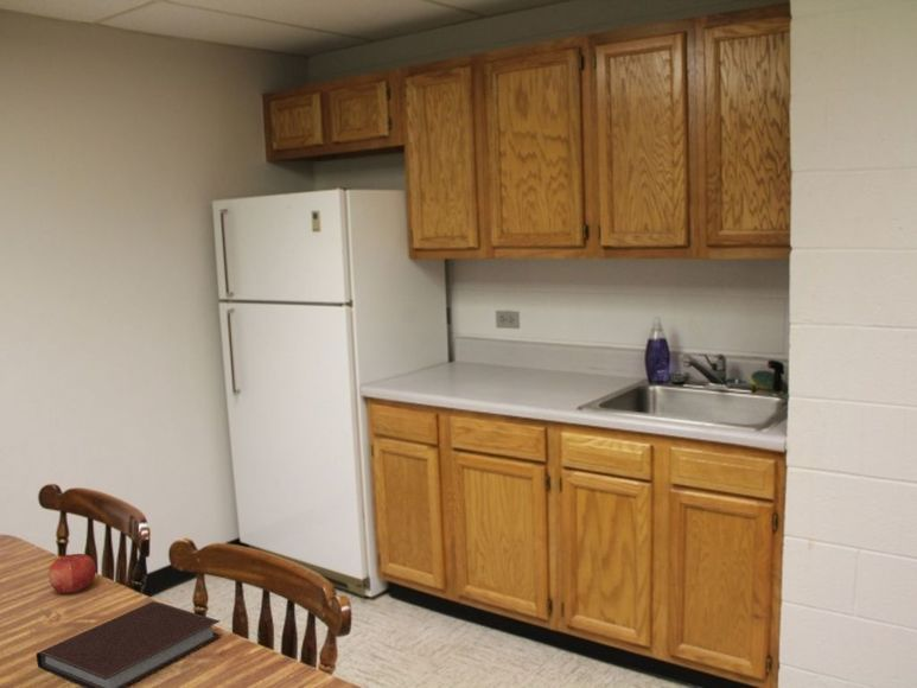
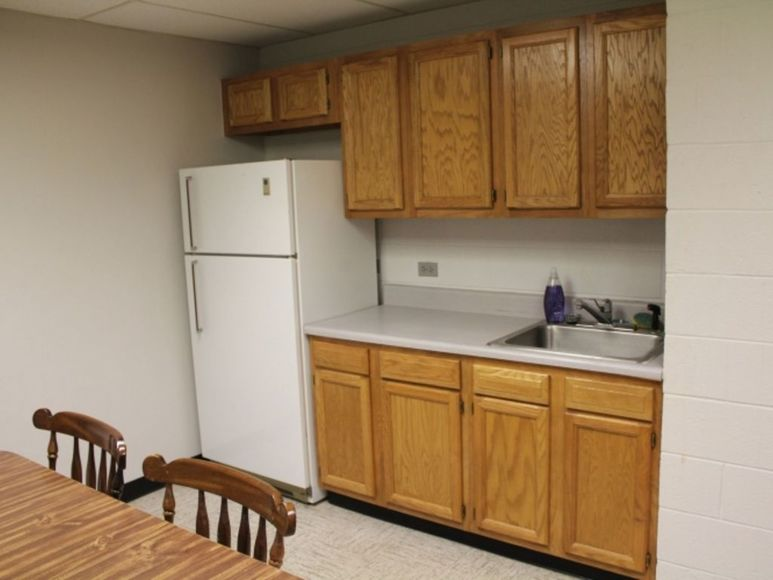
- notebook [36,600,222,688]
- fruit [47,553,97,594]
